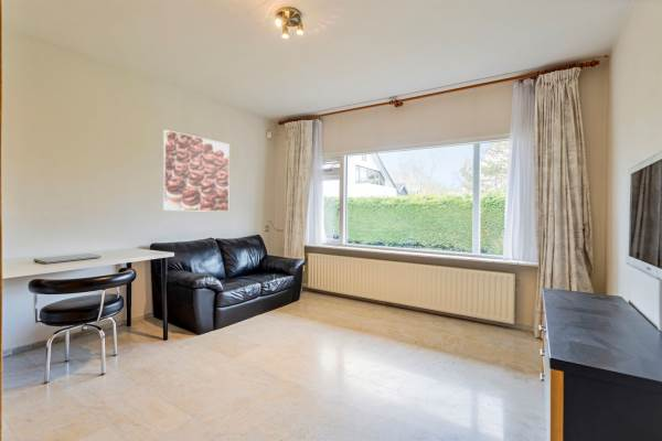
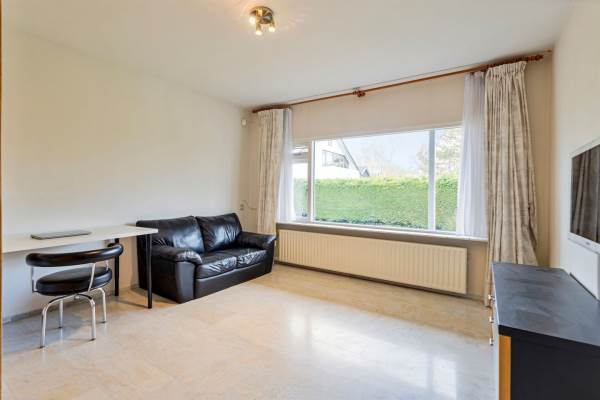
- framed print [161,129,231,213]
